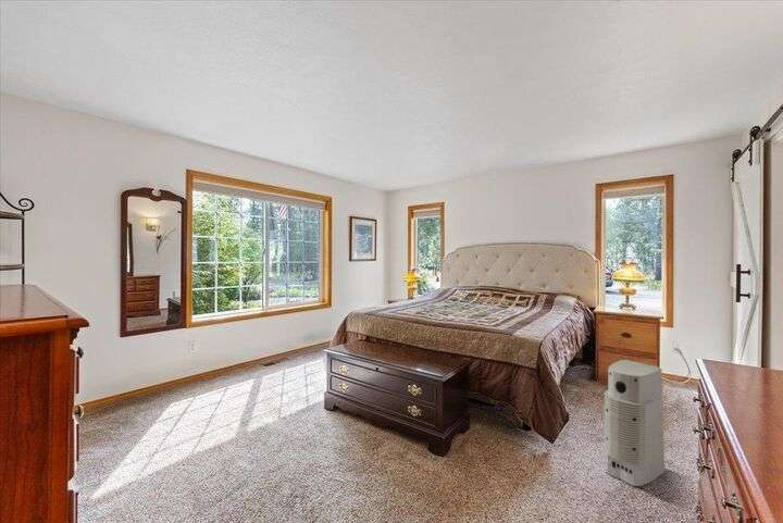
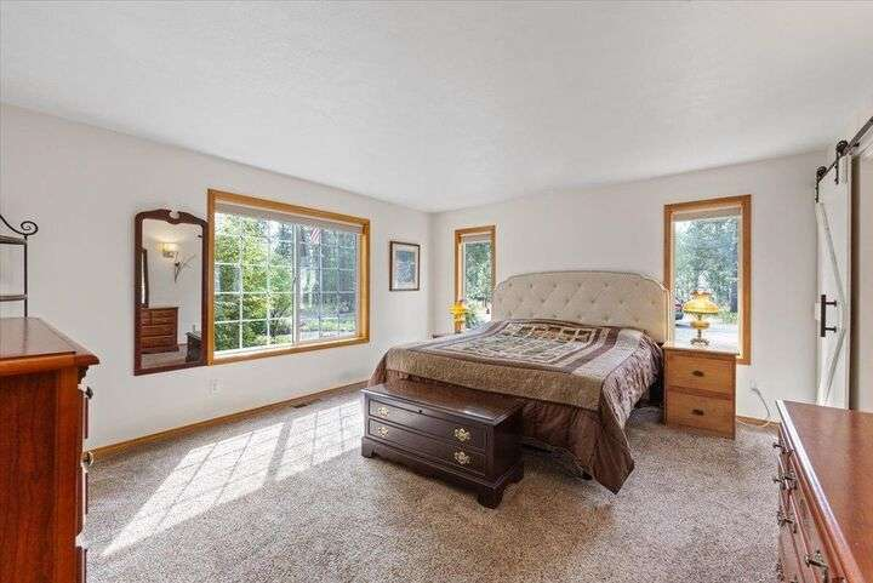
- air purifier [604,359,666,487]
